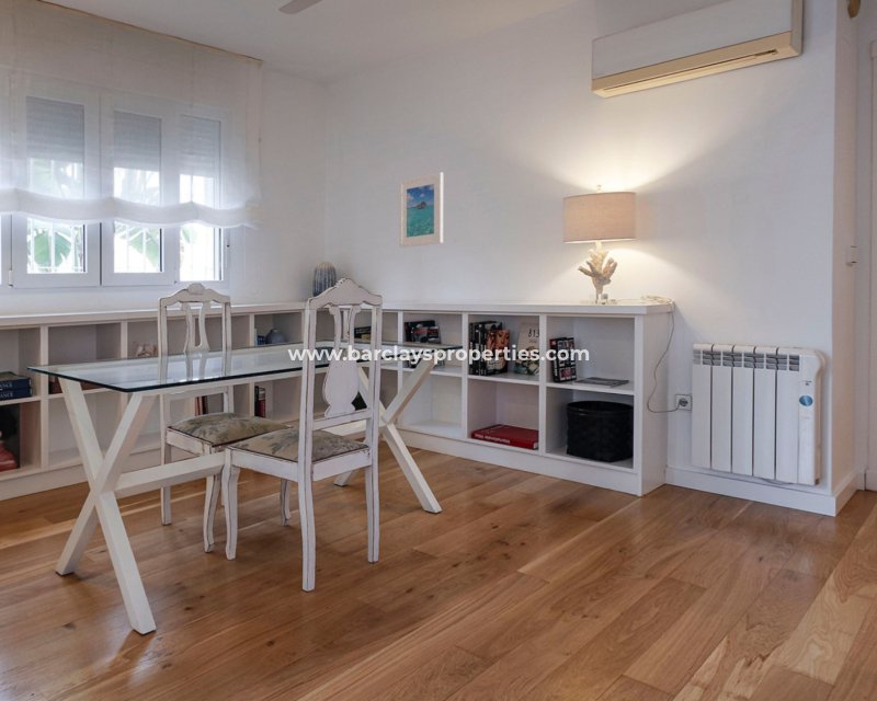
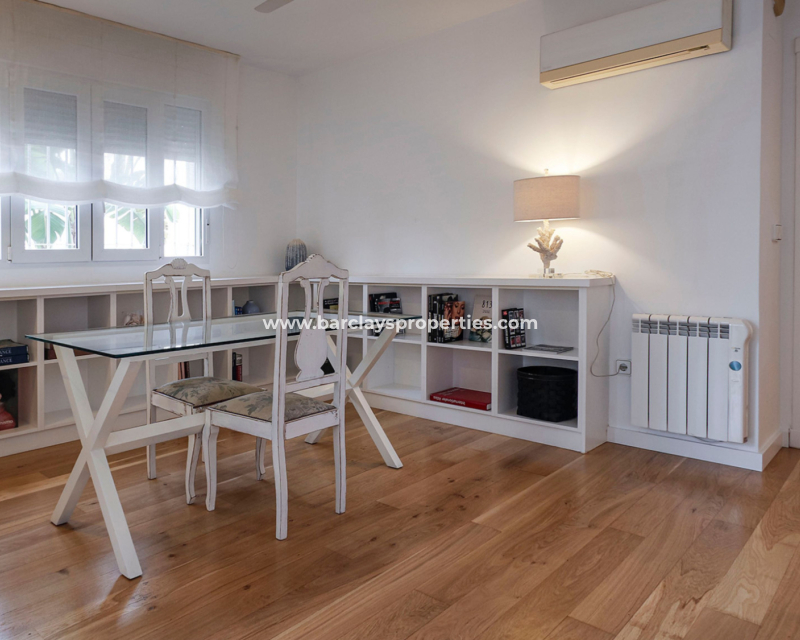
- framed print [398,171,444,249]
